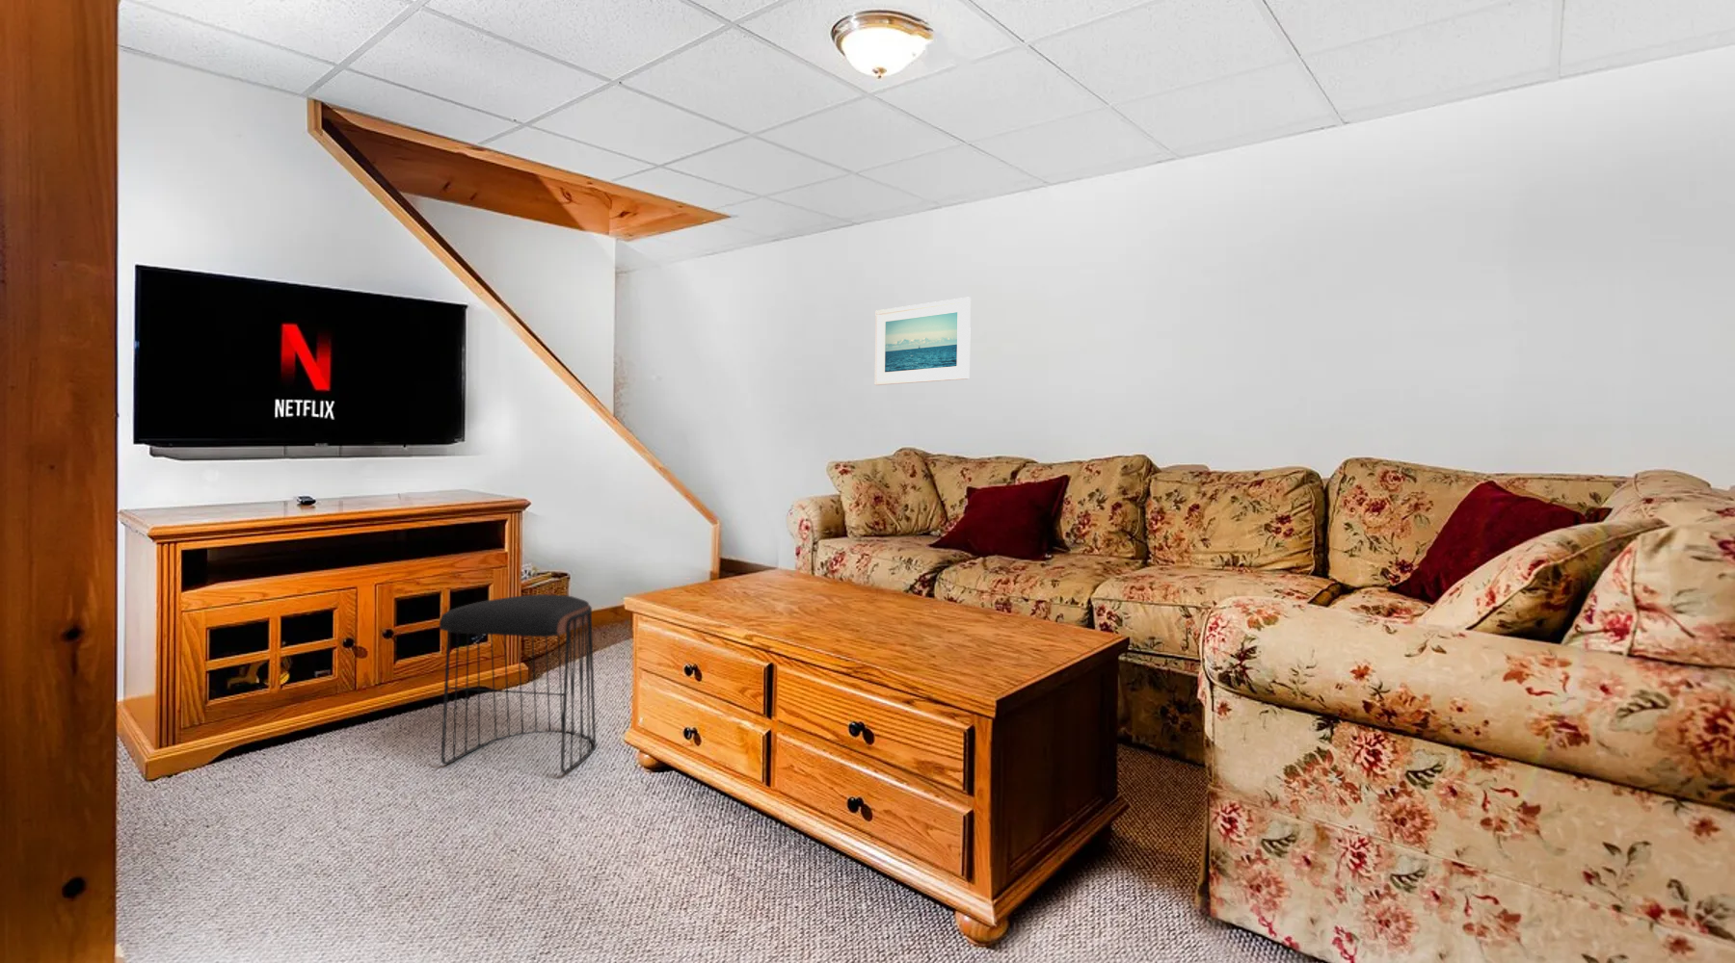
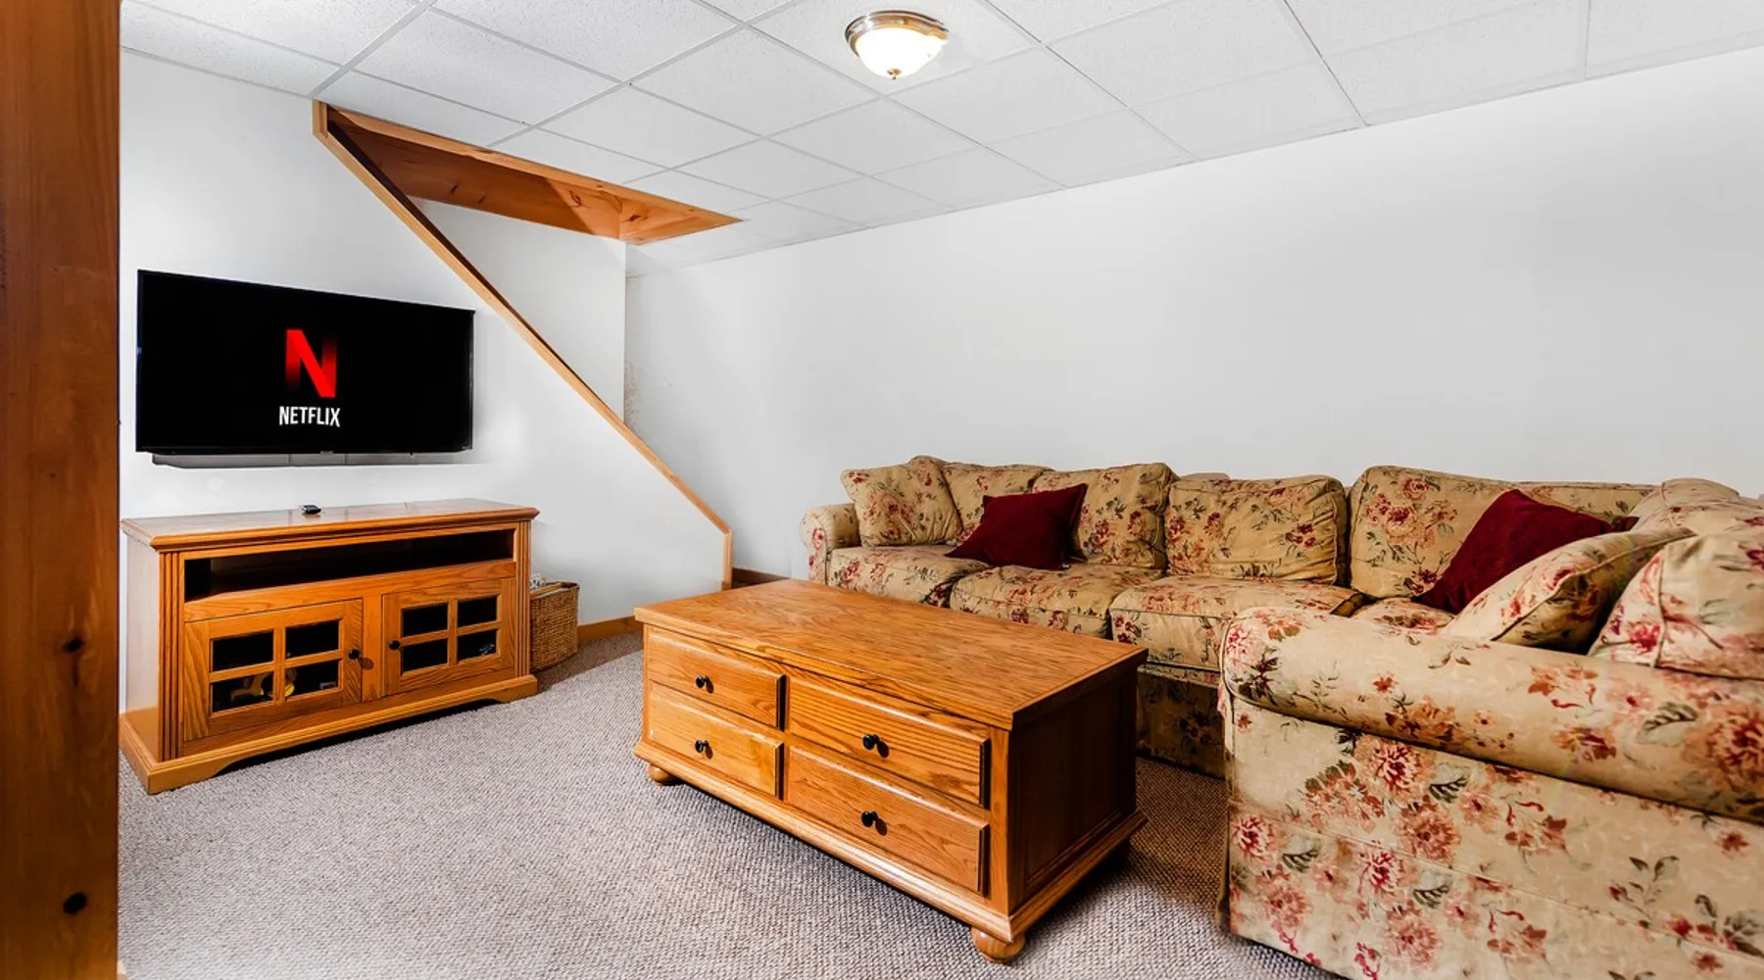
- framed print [875,296,972,387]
- stool [439,593,598,774]
